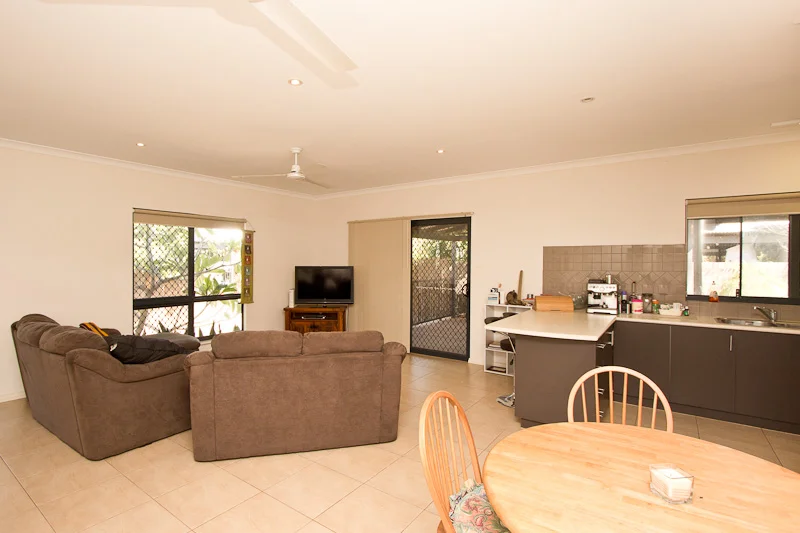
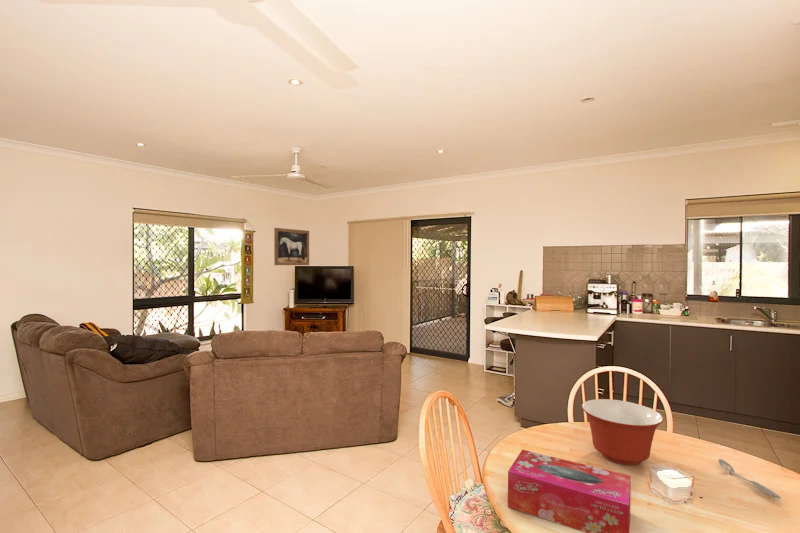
+ tissue box [507,449,632,533]
+ spoon [718,458,782,500]
+ wall art [273,227,310,266]
+ mixing bowl [581,398,664,466]
